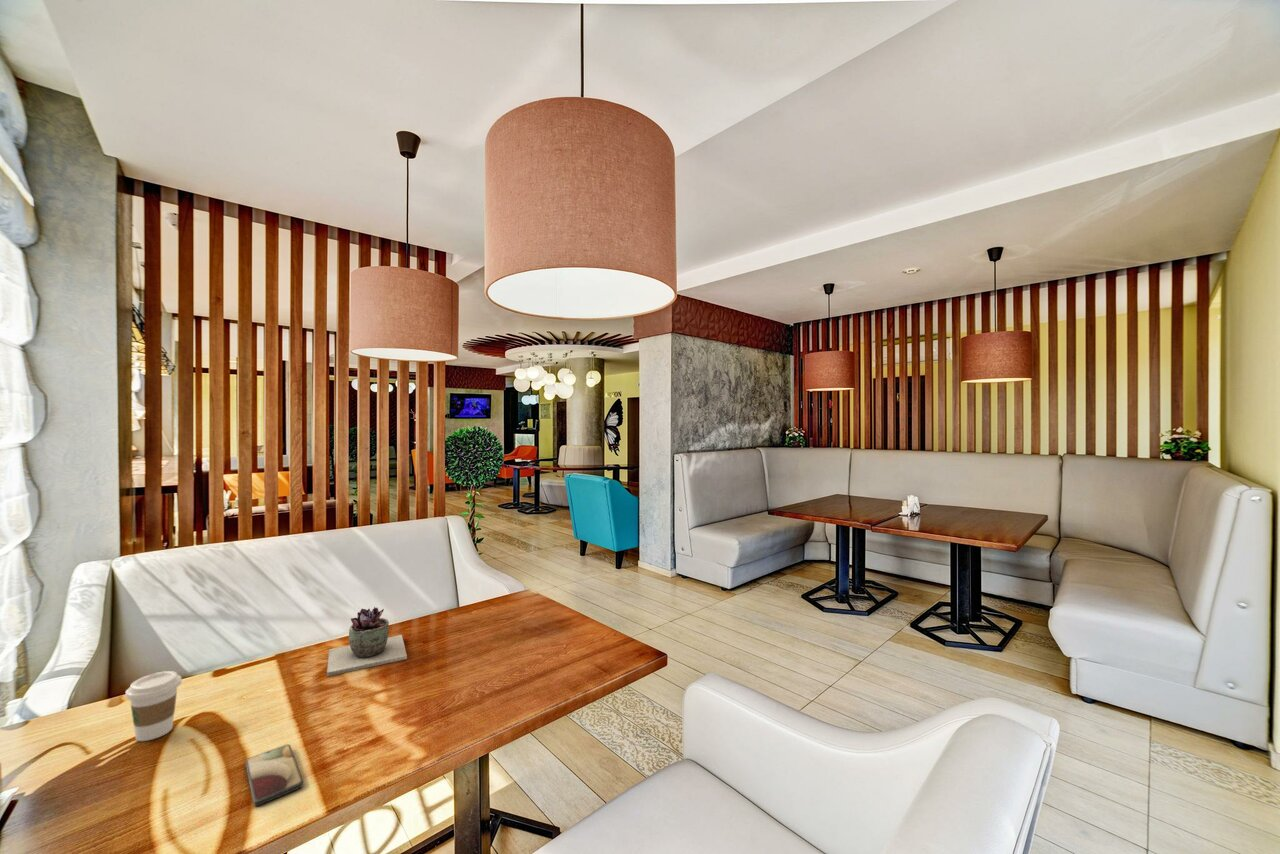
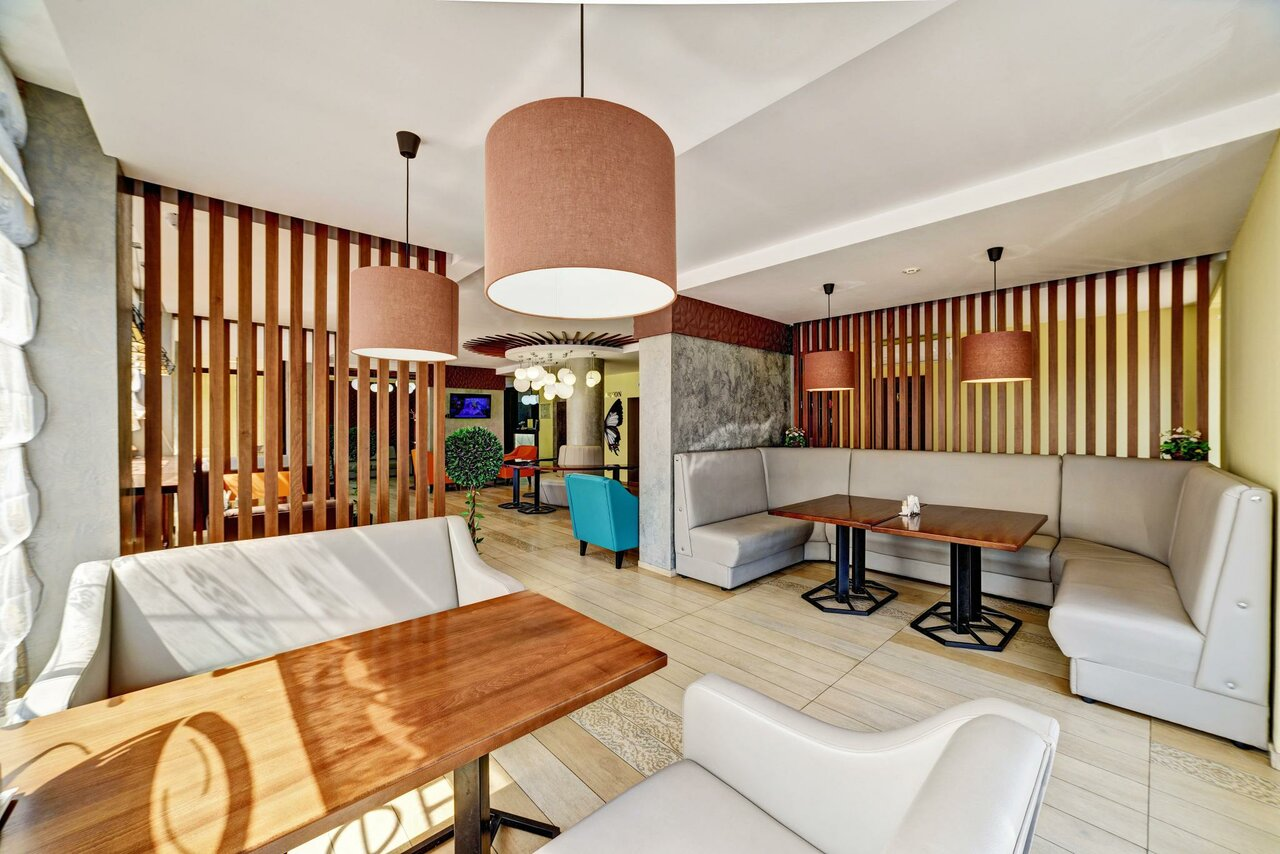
- succulent plant [326,606,408,677]
- coffee cup [125,670,182,742]
- smartphone [244,743,304,807]
